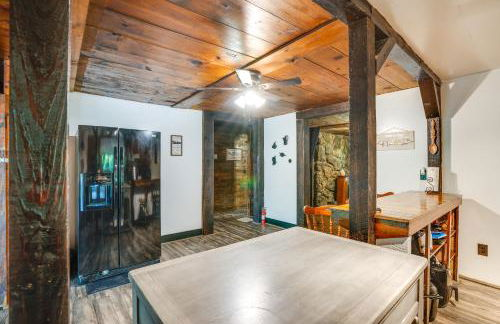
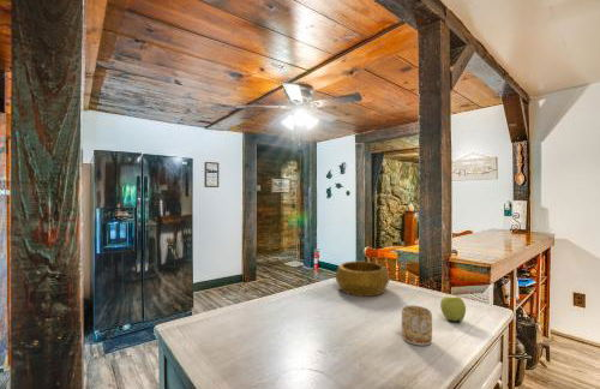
+ mug [401,304,433,347]
+ decorative bowl [334,261,391,298]
+ apple [439,295,467,322]
